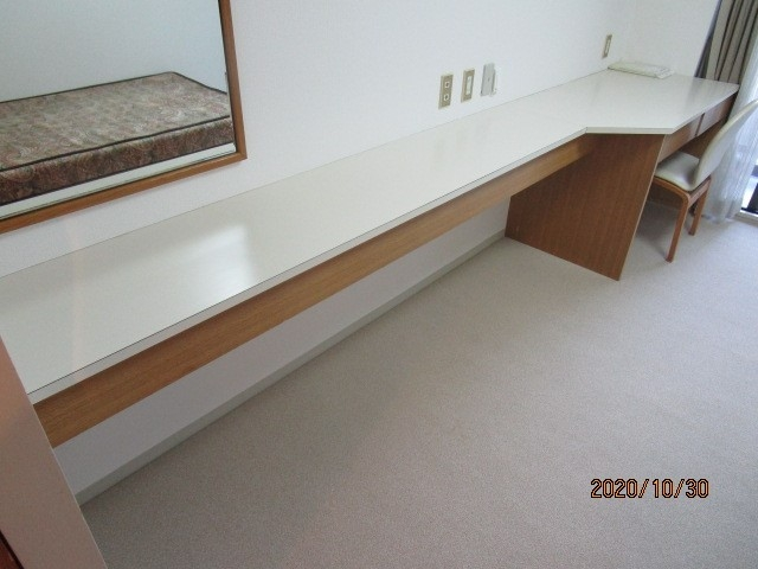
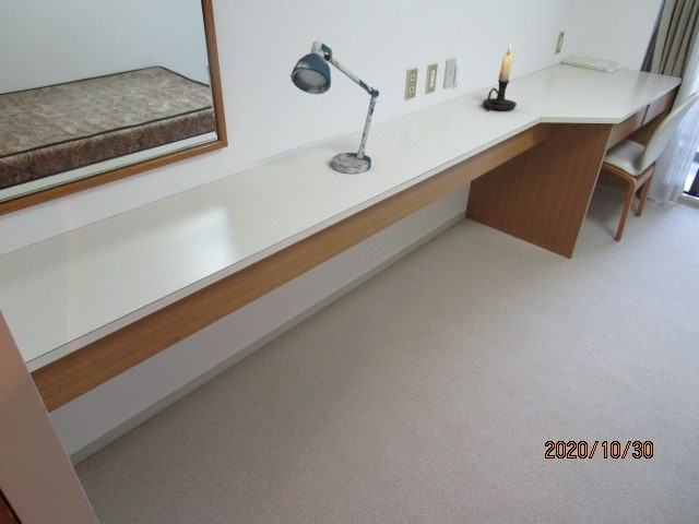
+ candle holder [482,41,518,112]
+ desk lamp [289,39,380,175]
